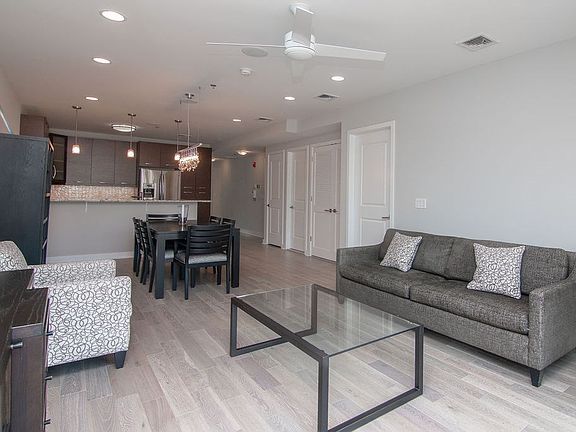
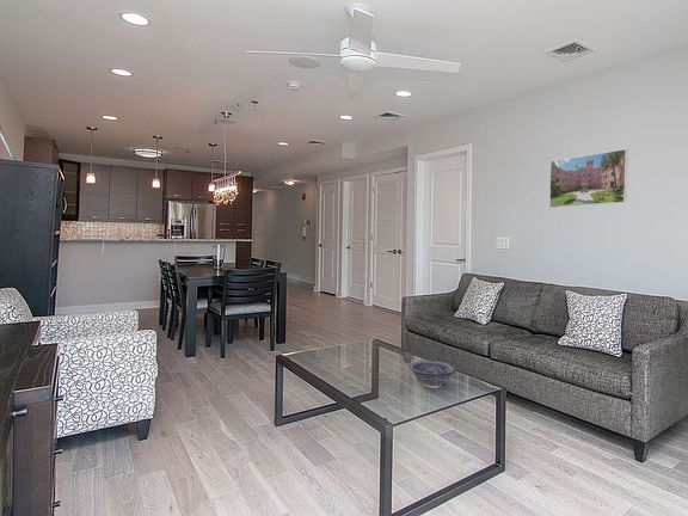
+ decorative bowl [407,360,457,389]
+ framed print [548,148,629,209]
